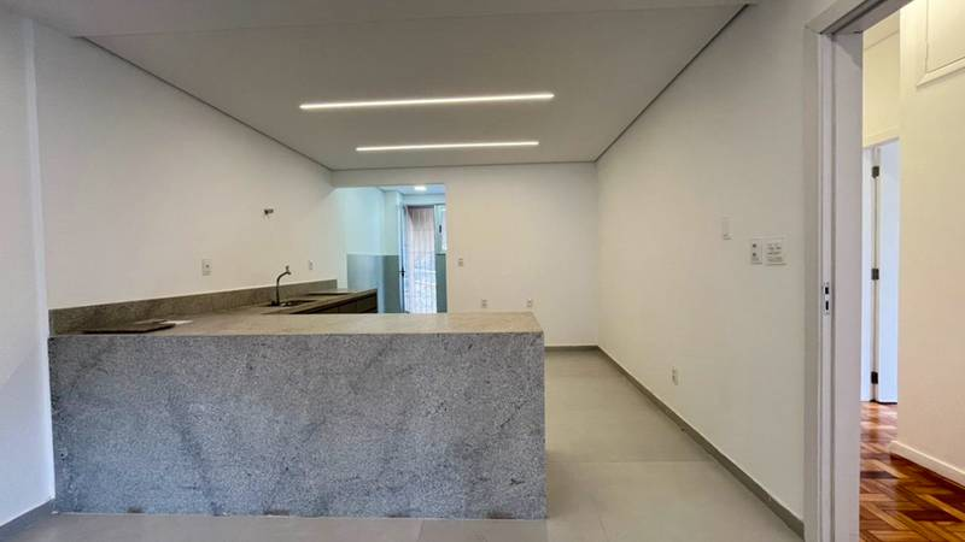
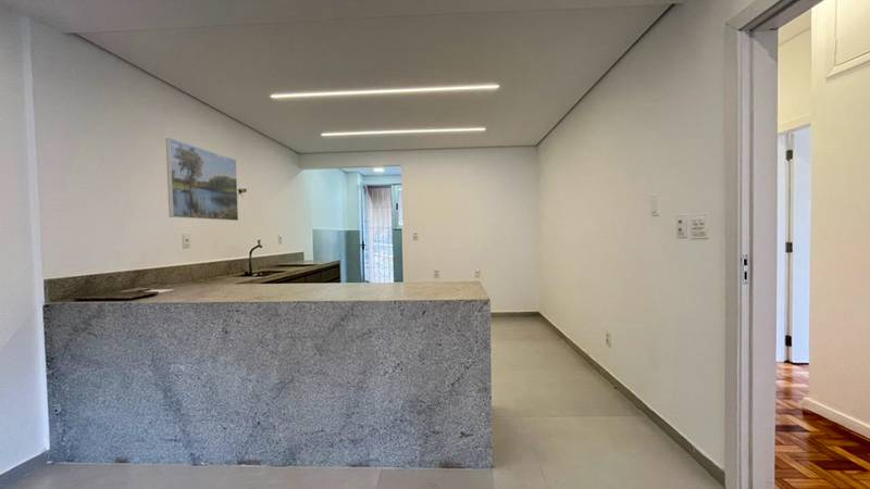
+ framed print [165,137,239,222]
